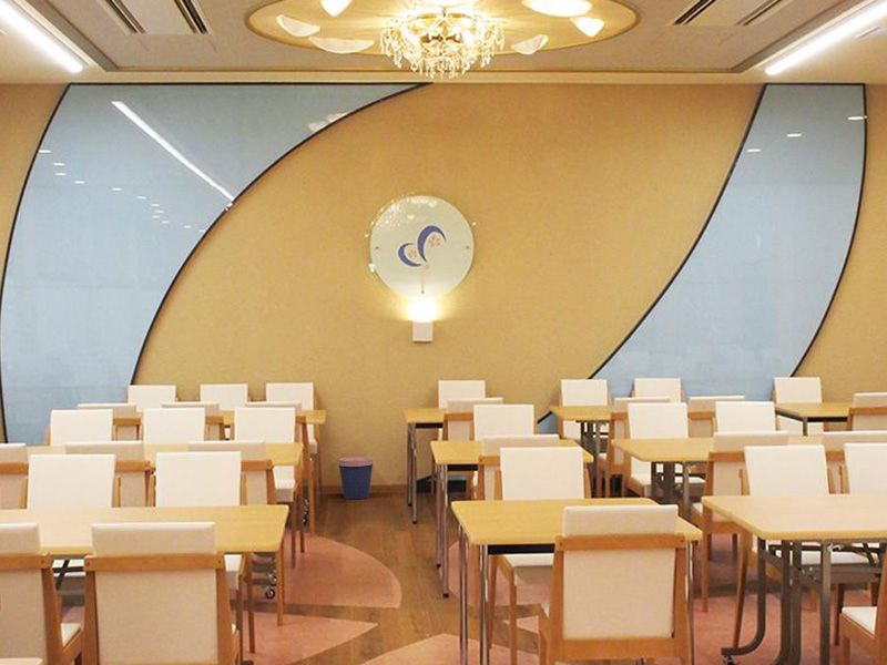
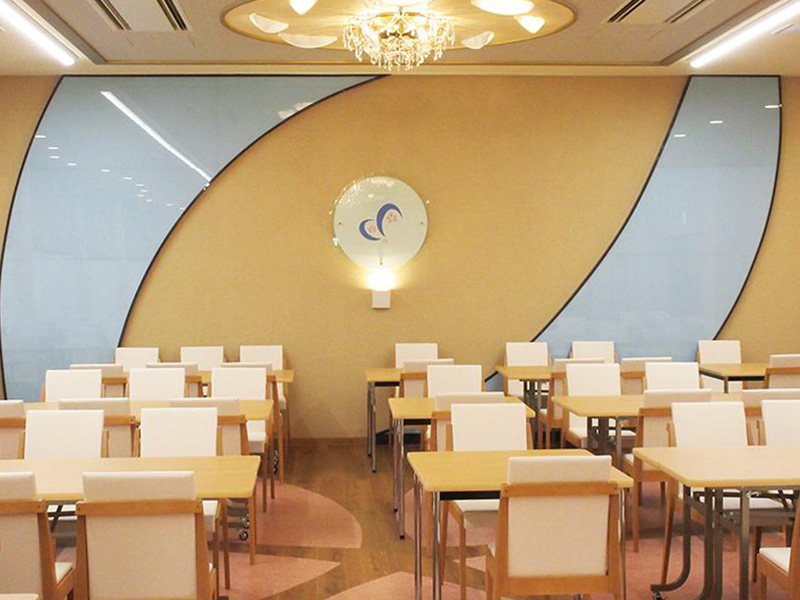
- coffee cup [337,456,375,500]
